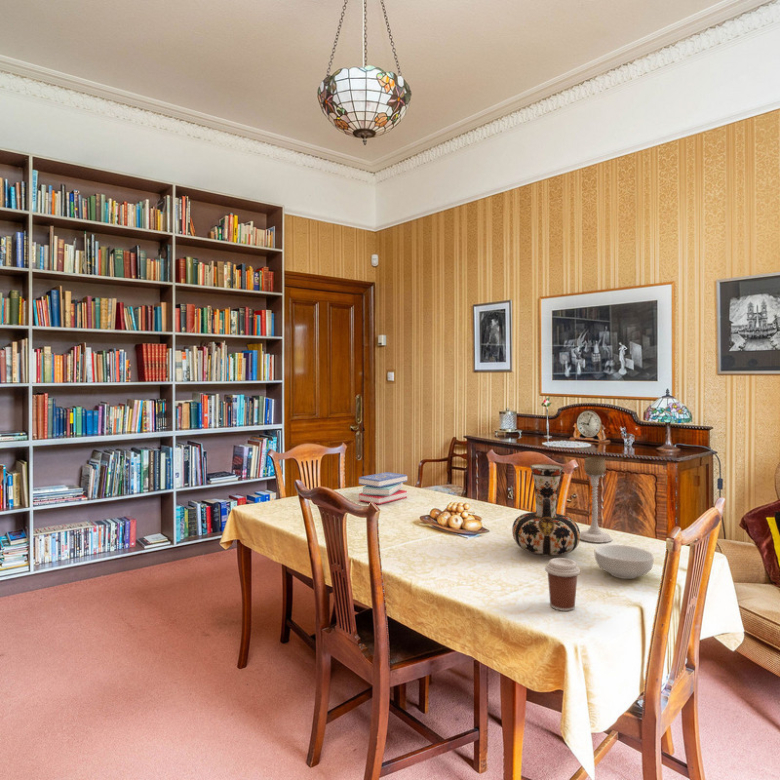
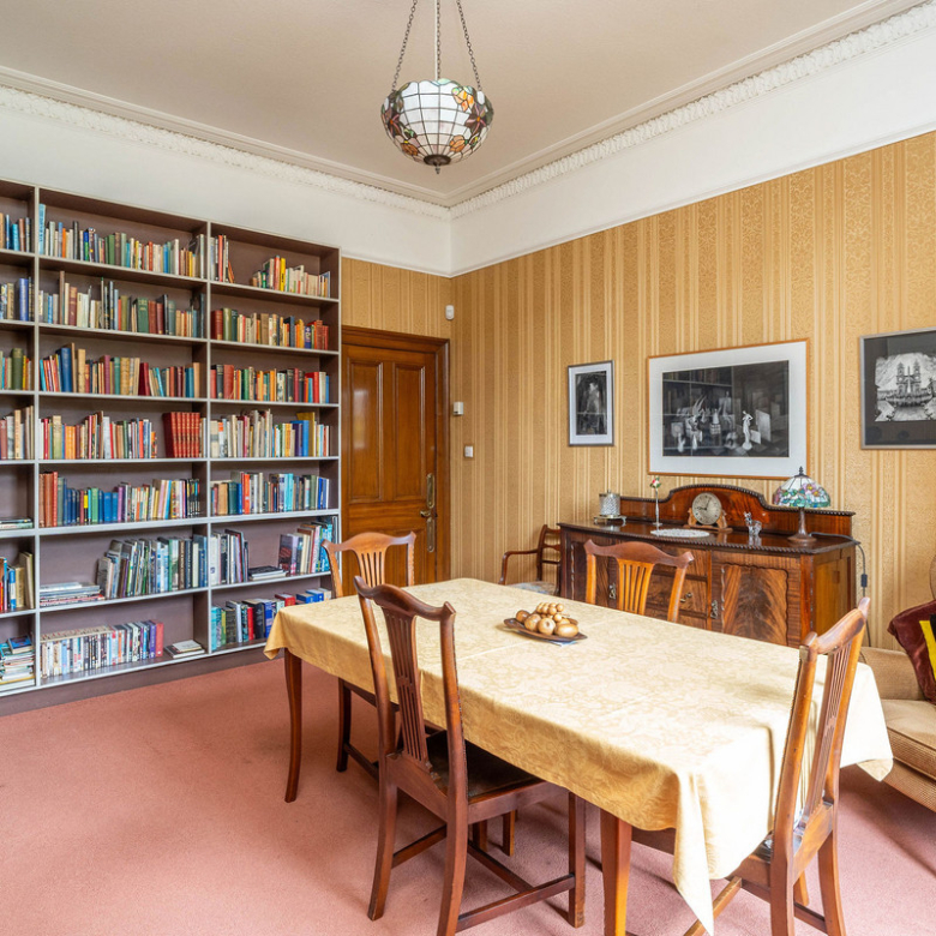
- vase [511,463,581,557]
- cereal bowl [594,544,655,580]
- book [358,471,408,505]
- candle holder [580,456,613,544]
- coffee cup [544,557,581,612]
